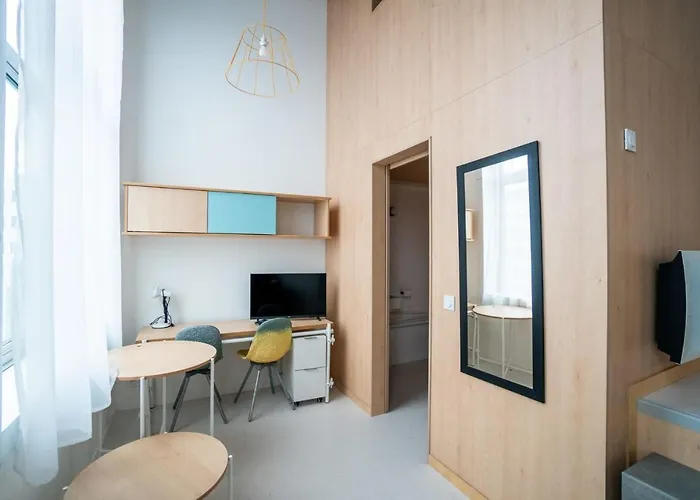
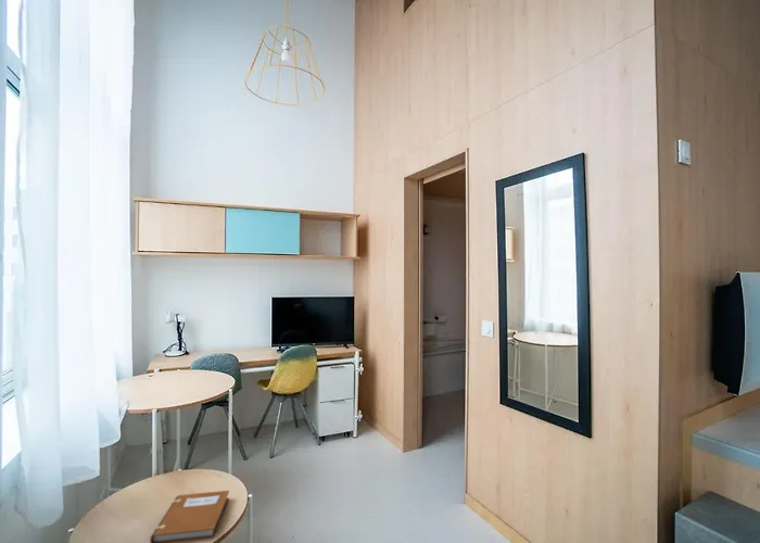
+ notebook [149,490,230,543]
